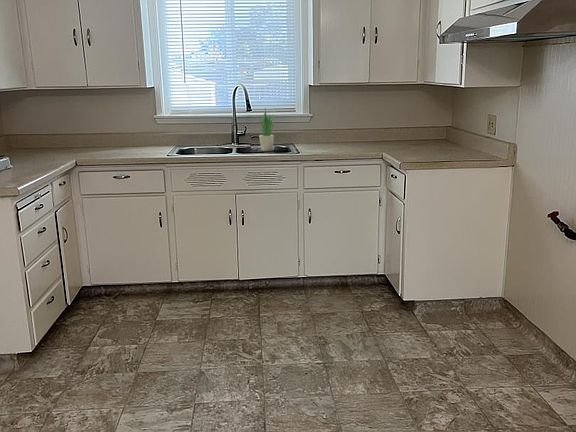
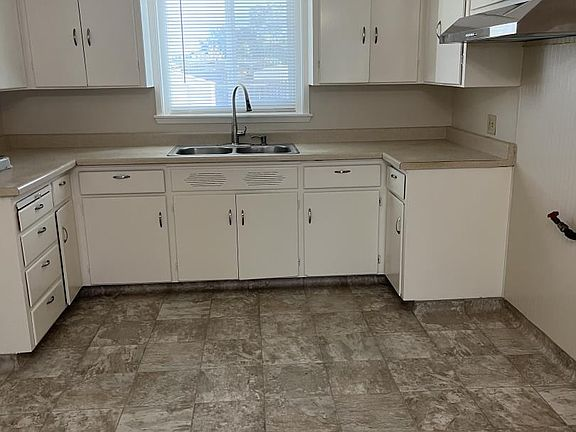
- potted plant [258,108,277,152]
